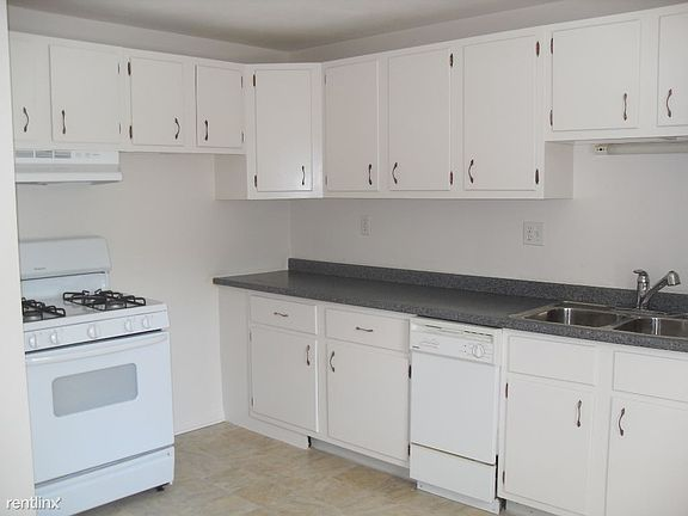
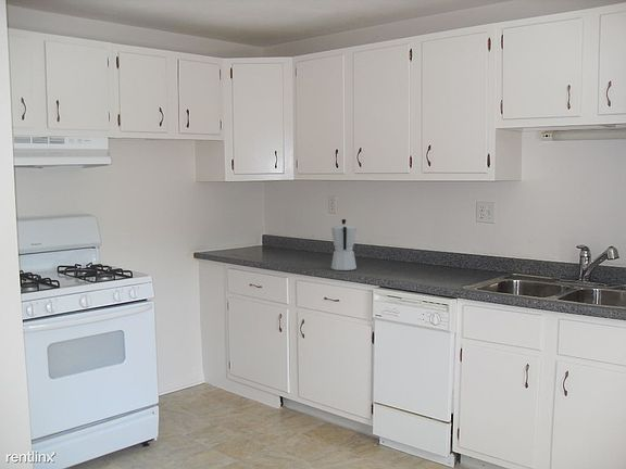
+ moka pot [330,218,358,271]
